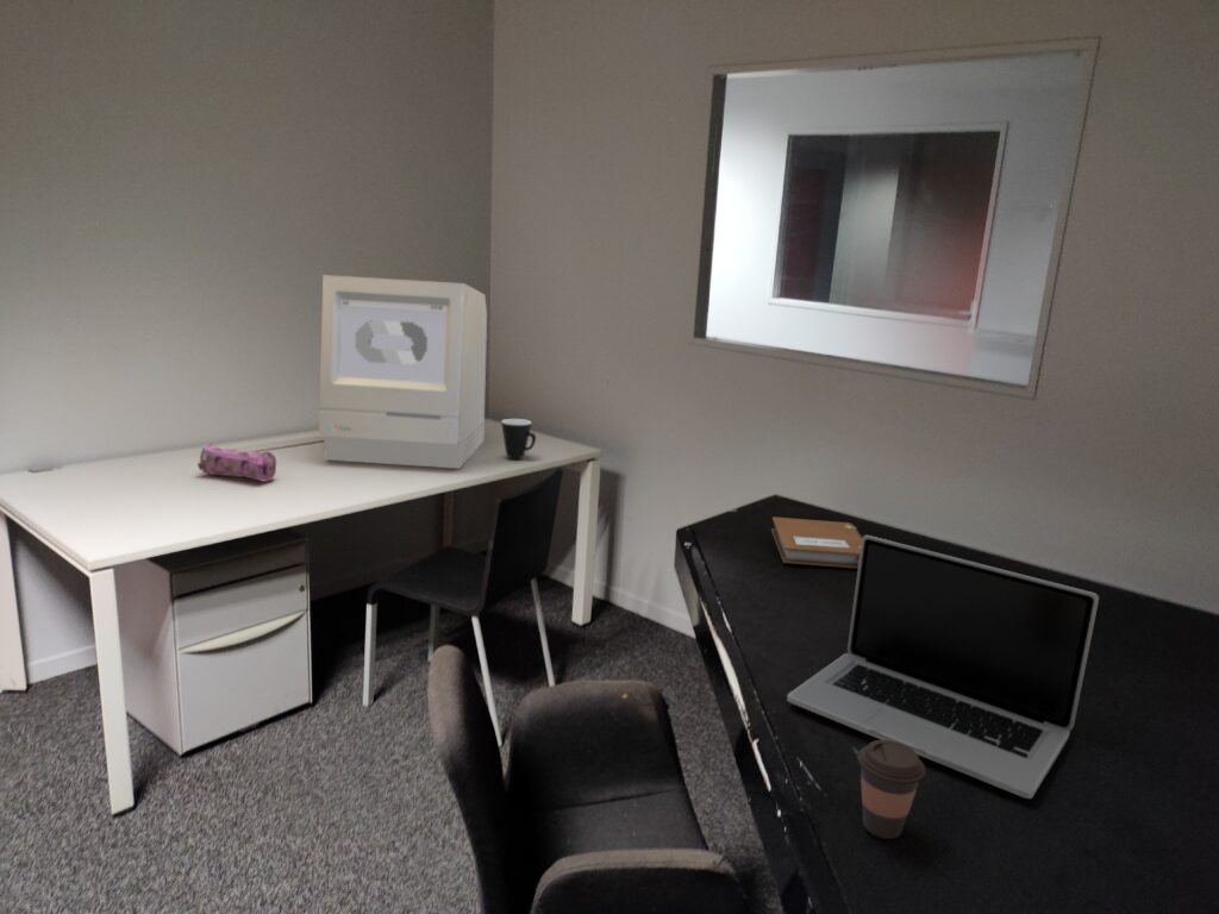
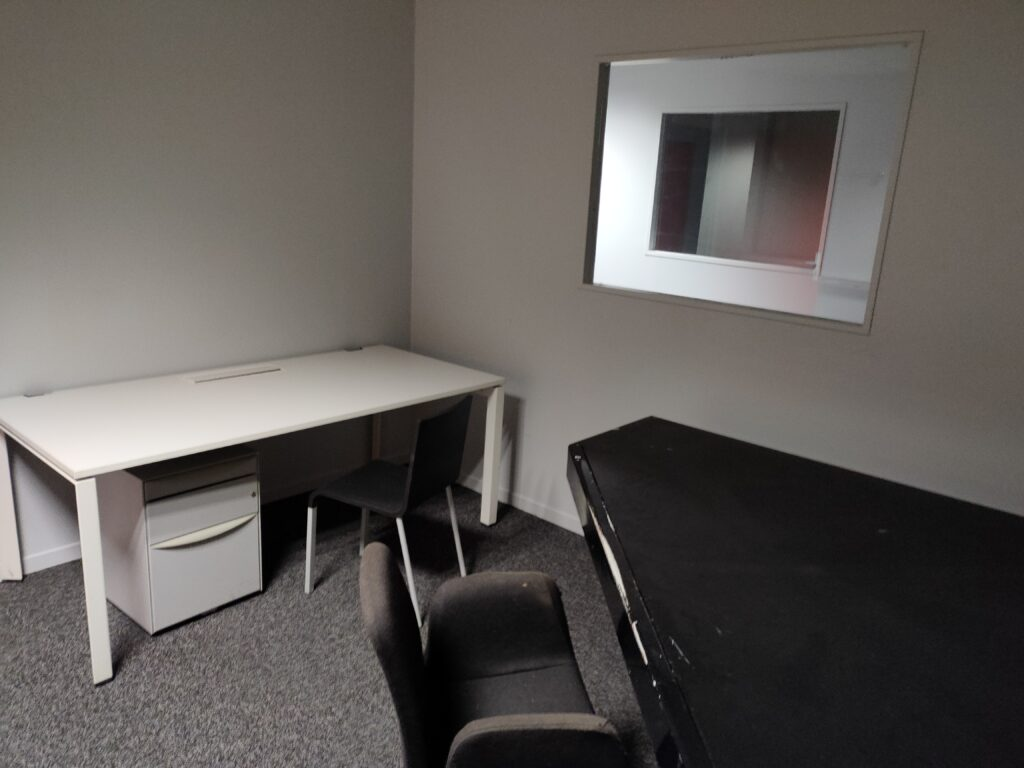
- mug [500,418,537,459]
- all-in-one computer [318,274,488,470]
- pencil case [196,443,277,483]
- laptop [786,534,1100,800]
- coffee cup [856,739,927,840]
- notebook [770,515,863,569]
